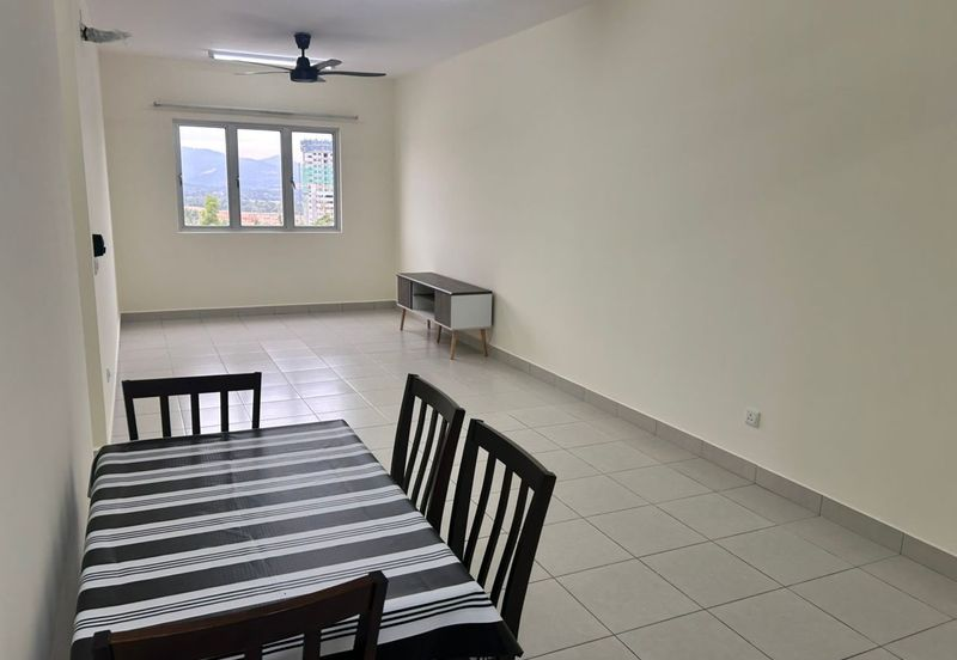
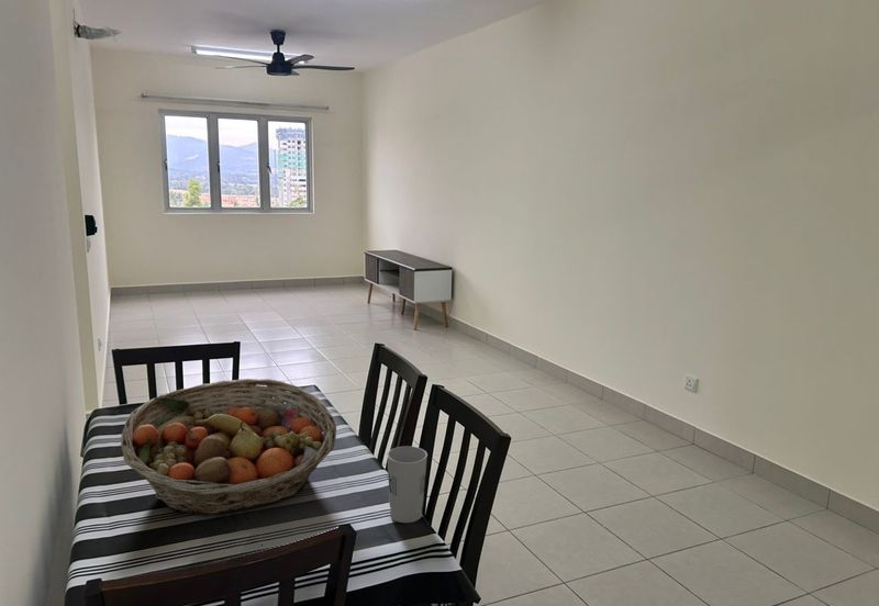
+ cup [386,445,429,524]
+ fruit basket [120,378,337,517]
